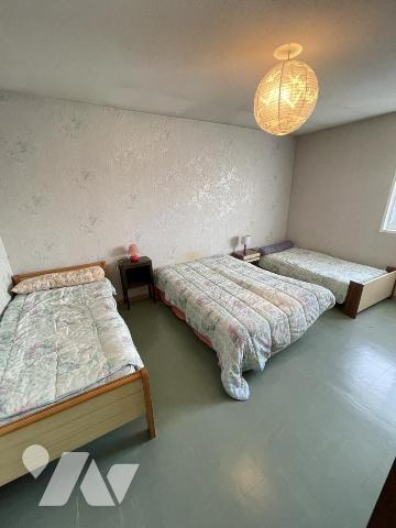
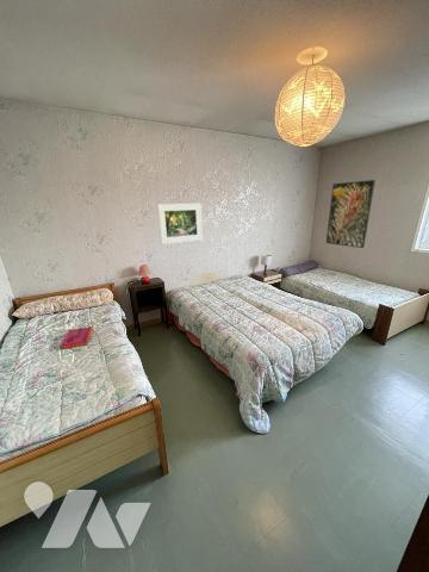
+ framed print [325,179,377,249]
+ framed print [156,203,204,245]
+ hardback book [60,325,94,350]
